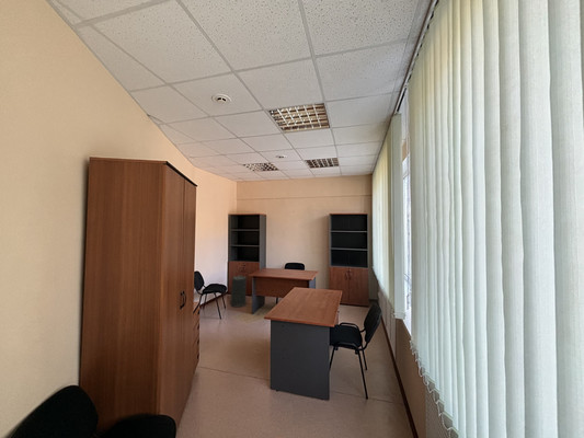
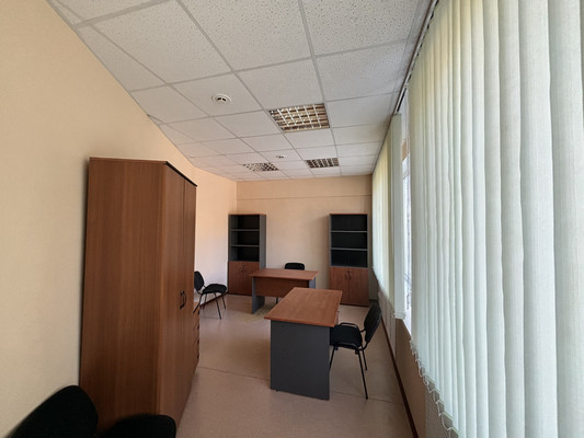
- trash can [227,274,248,309]
